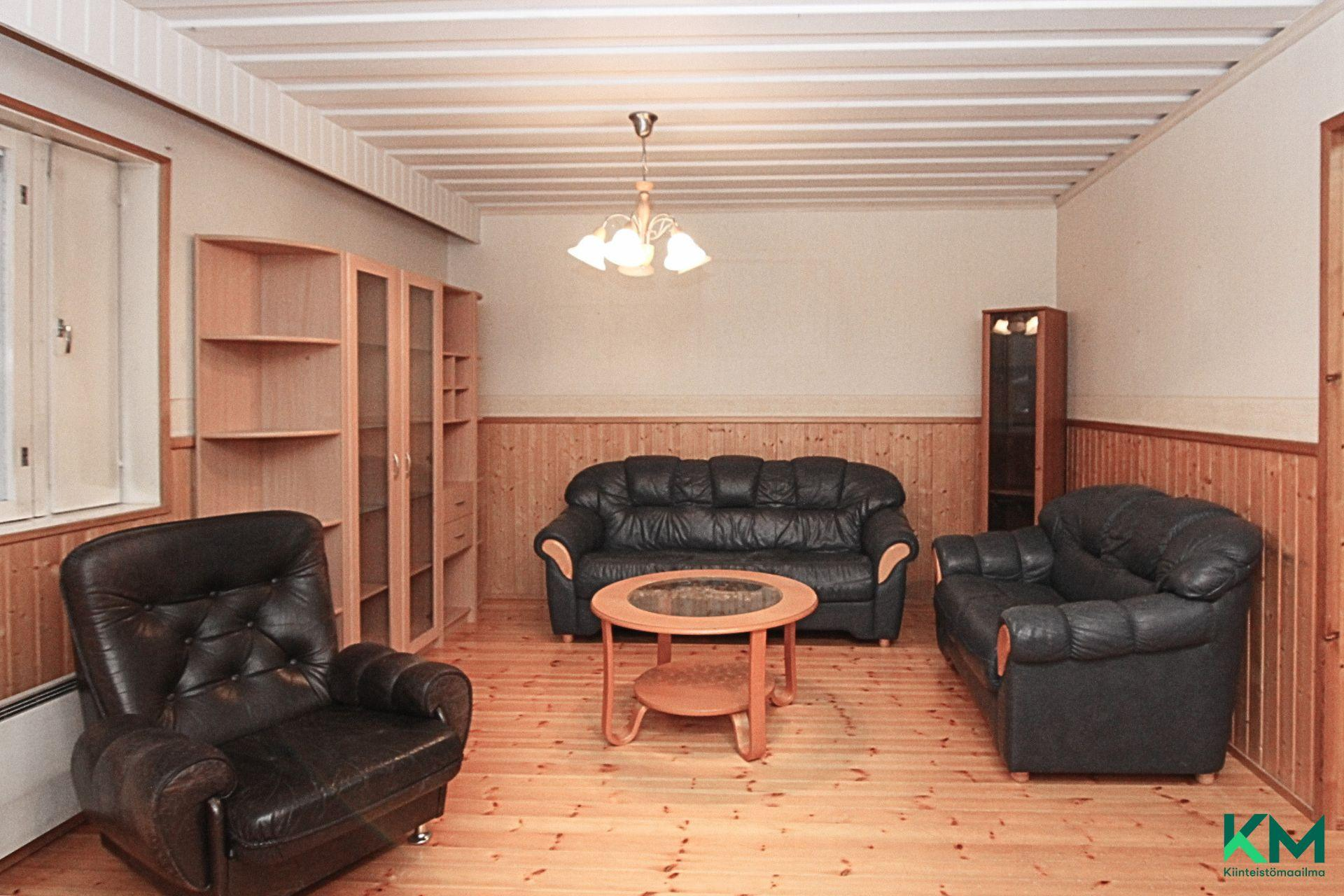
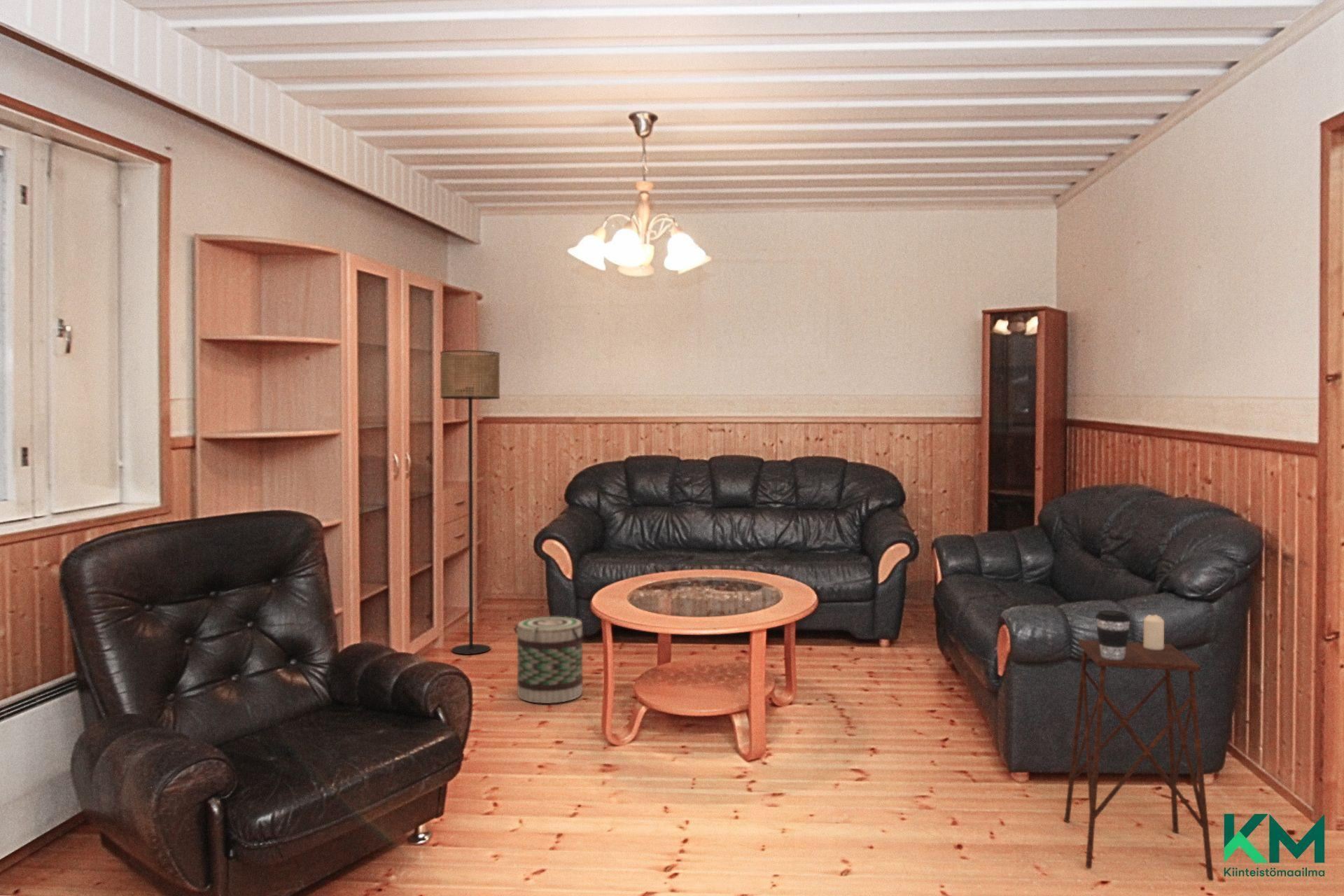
+ basket [513,616,587,704]
+ side table [1063,639,1215,882]
+ coffee cup [1095,610,1131,659]
+ candle [1143,614,1165,650]
+ floor lamp [440,349,500,655]
